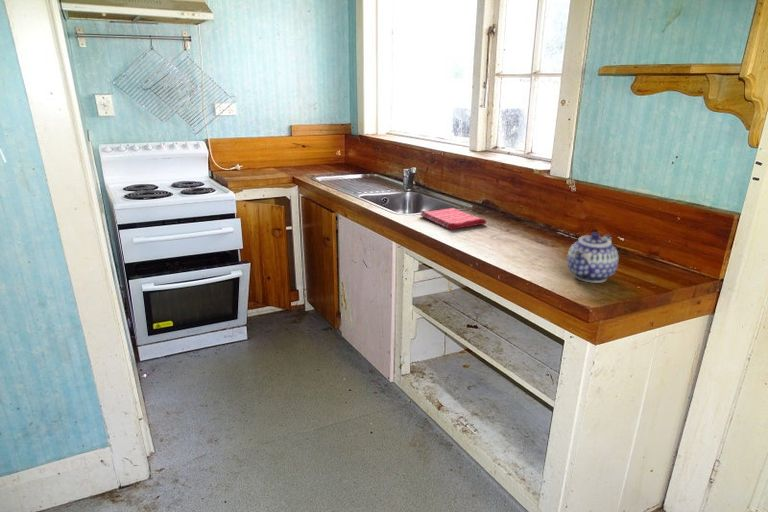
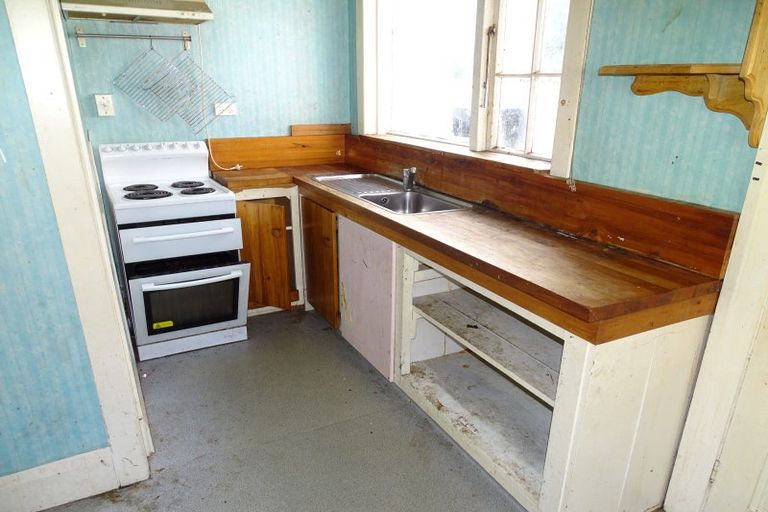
- teapot [566,231,620,284]
- dish towel [419,207,487,231]
